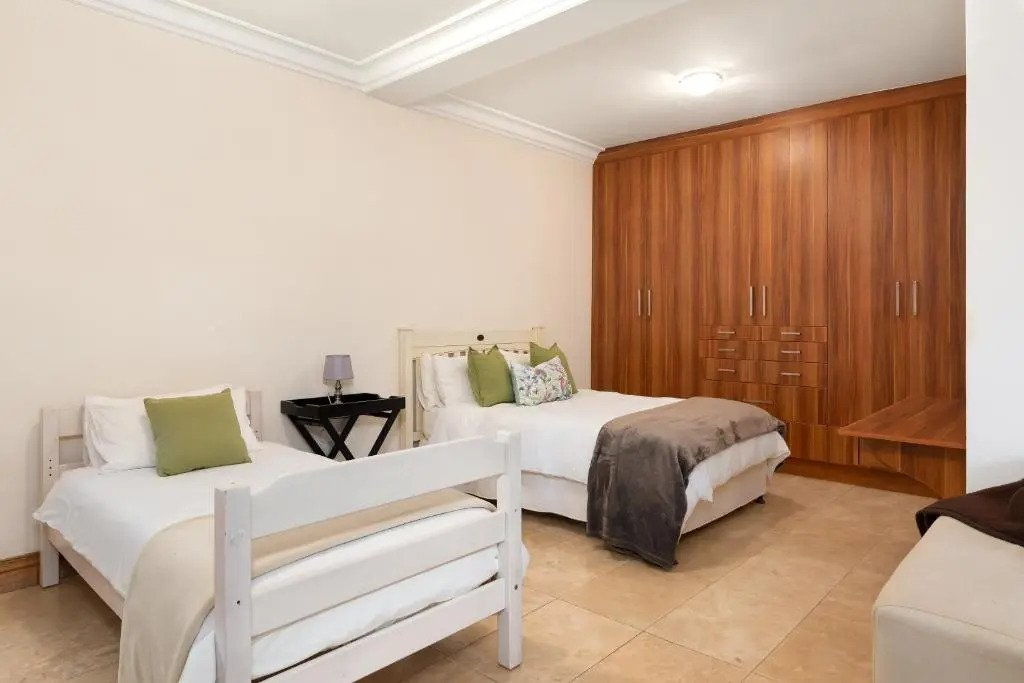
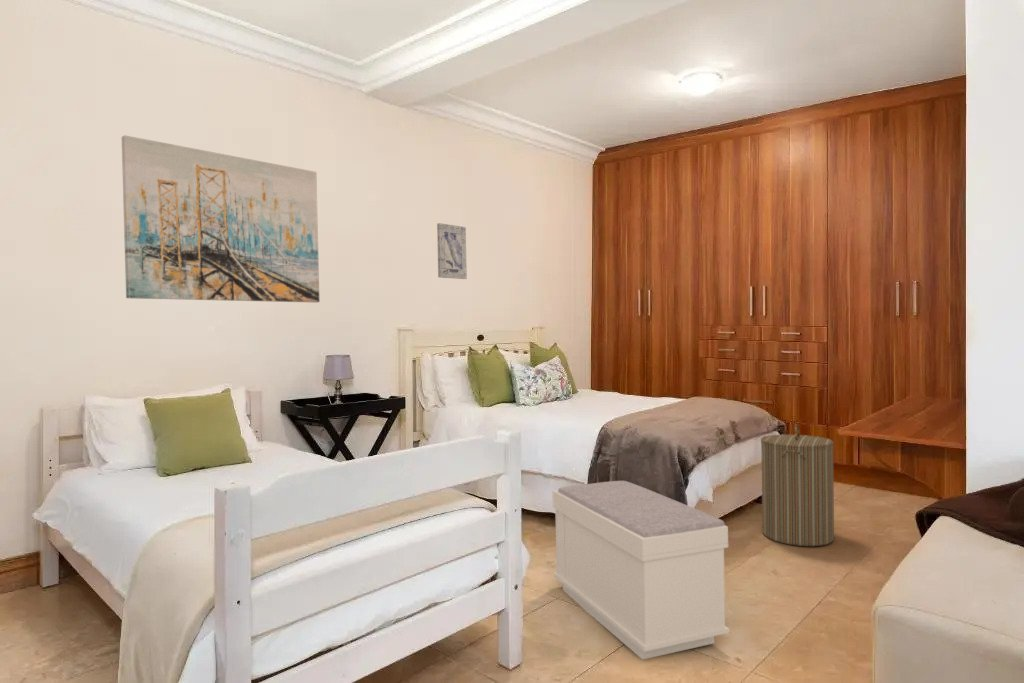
+ wall art [436,222,468,280]
+ laundry hamper [760,423,835,547]
+ wall art [121,134,321,303]
+ bench [551,480,730,661]
